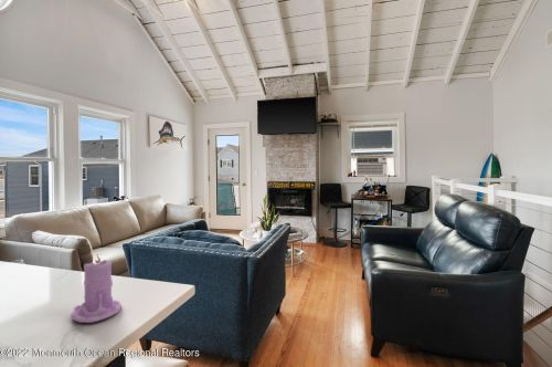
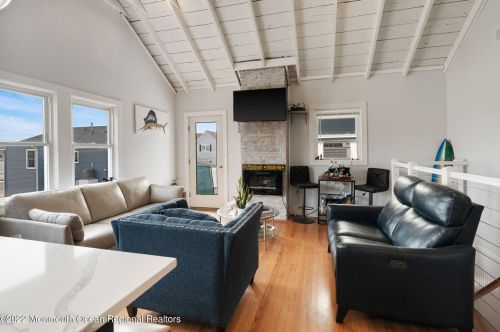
- candle [71,252,123,324]
